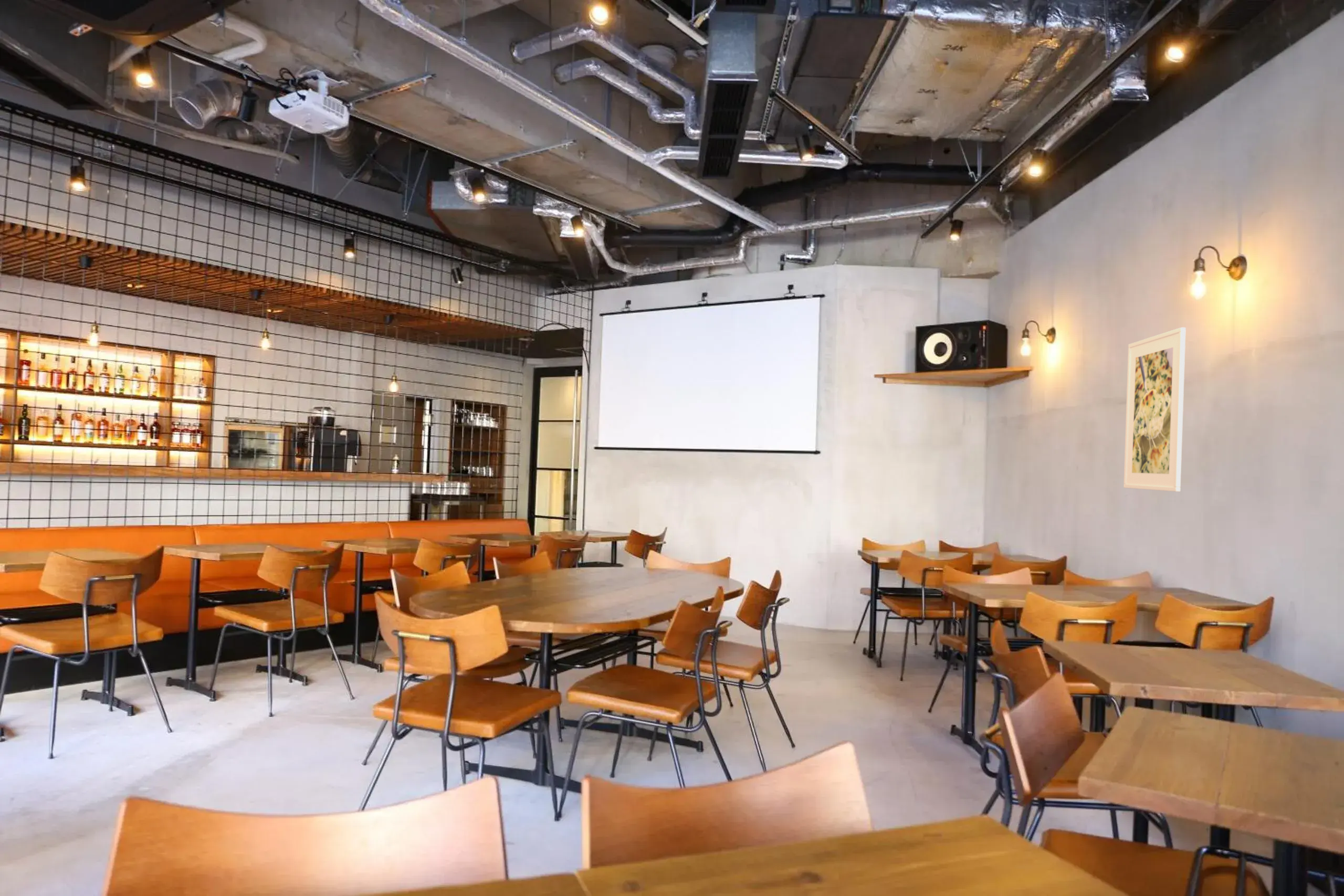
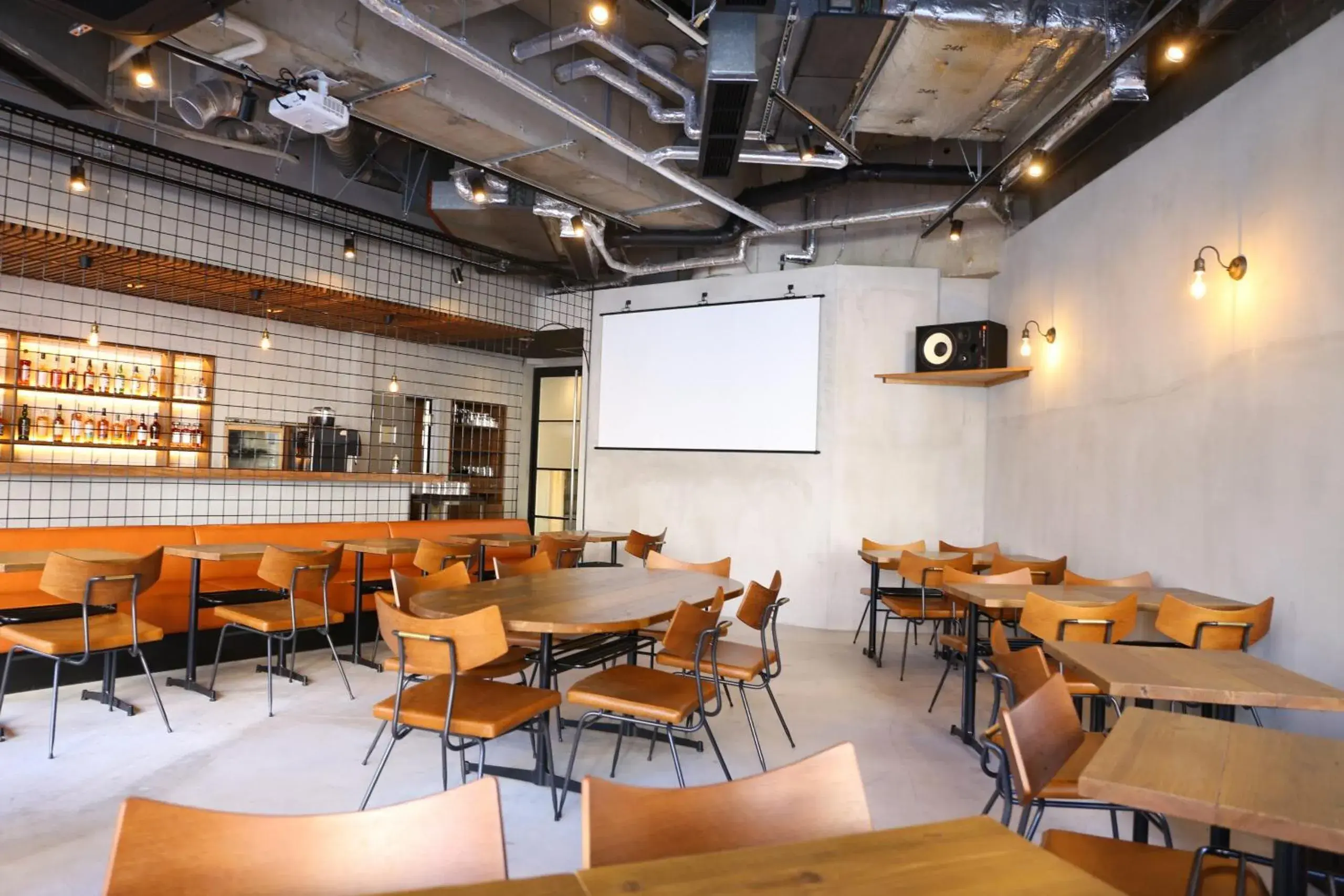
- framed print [1123,327,1186,492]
